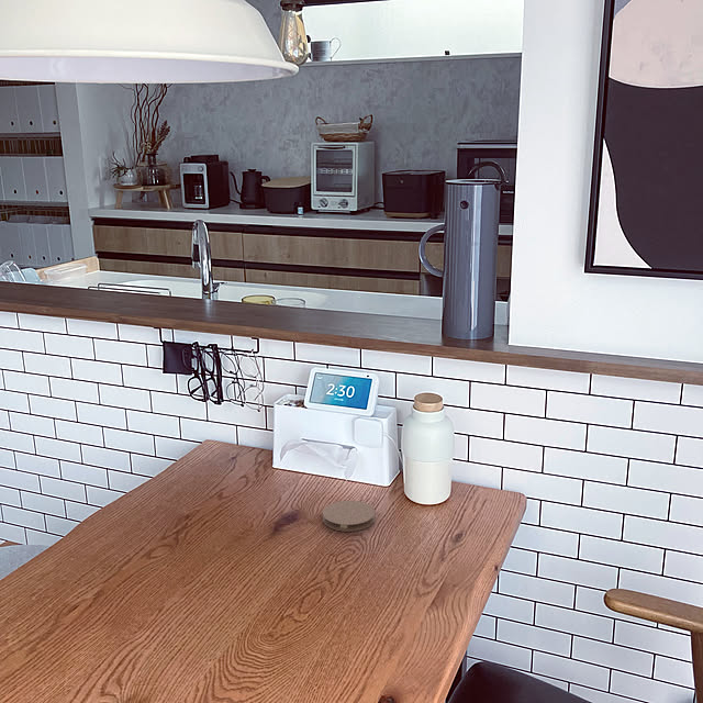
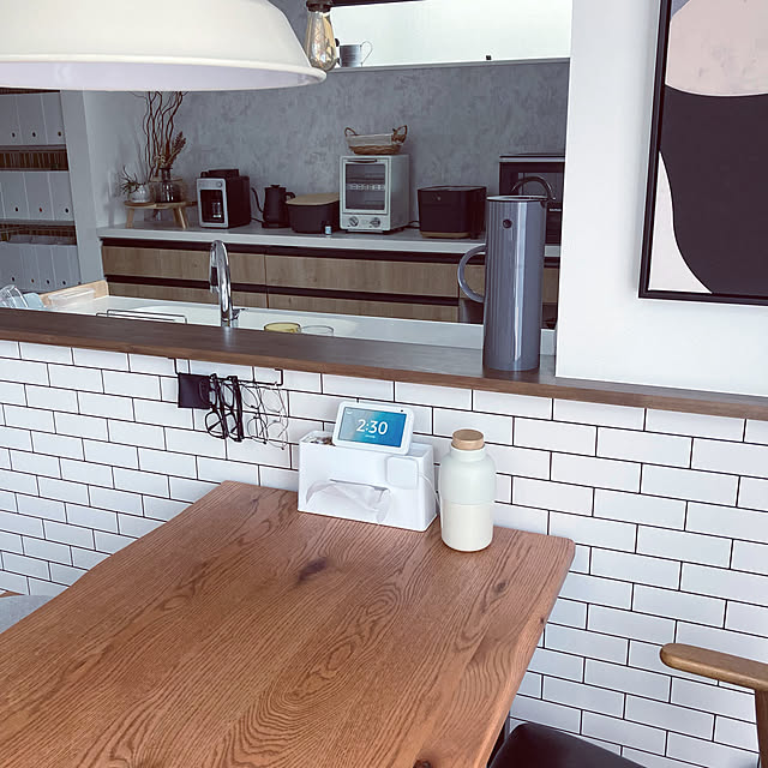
- coaster [322,500,376,533]
